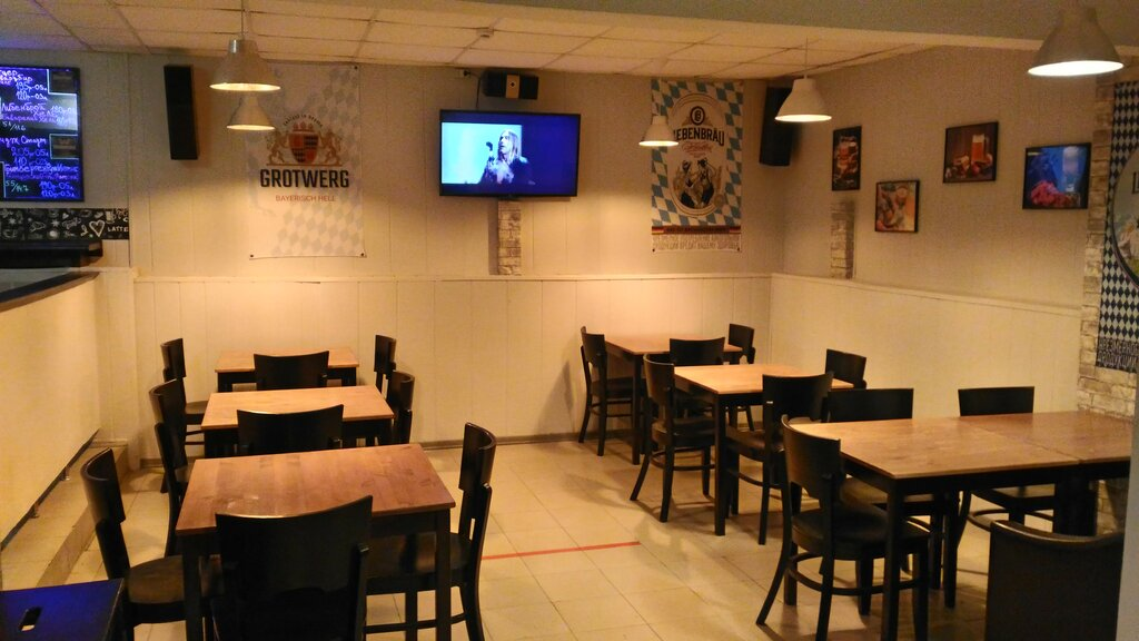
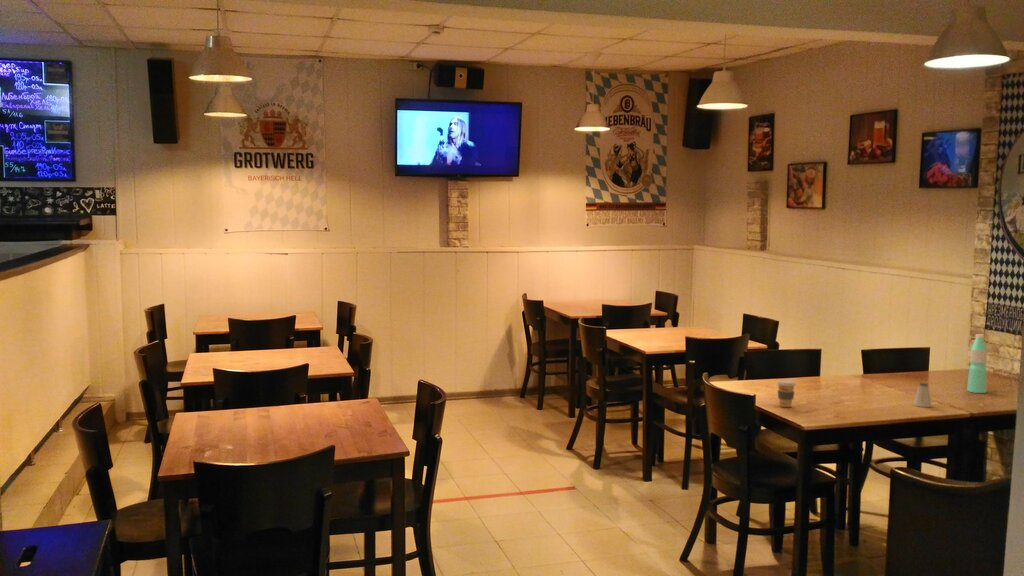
+ saltshaker [913,382,932,408]
+ coffee cup [776,379,797,408]
+ water bottle [966,333,988,394]
